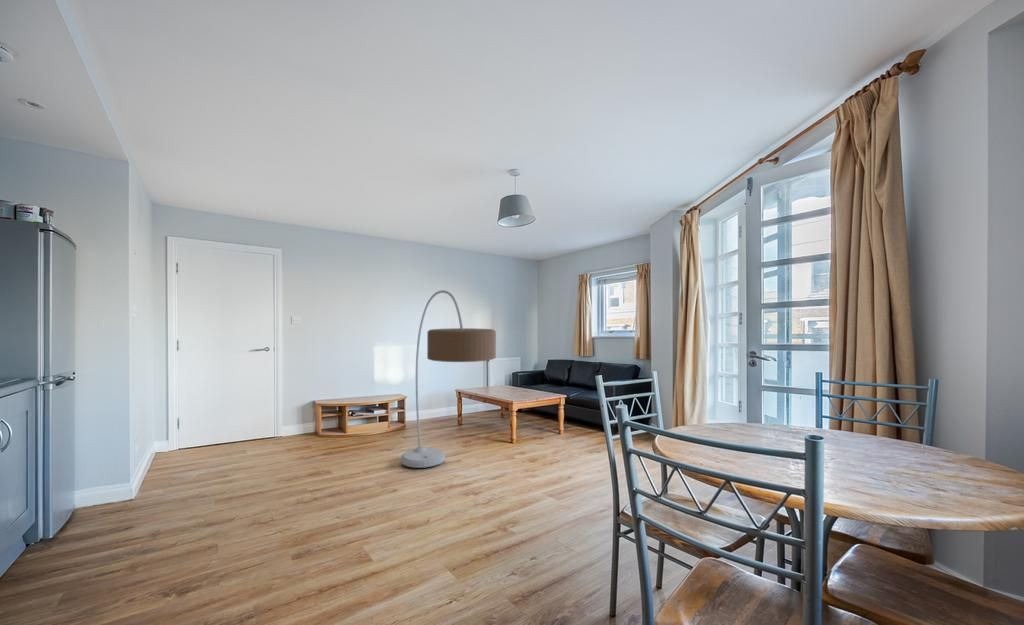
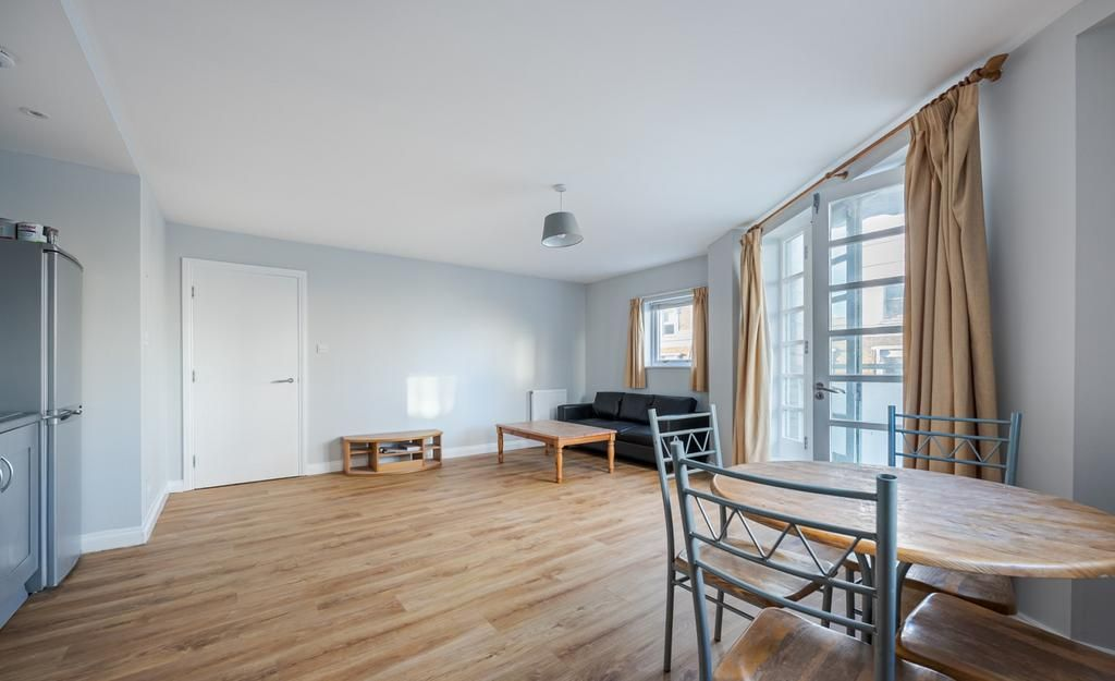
- floor lamp [400,289,497,469]
